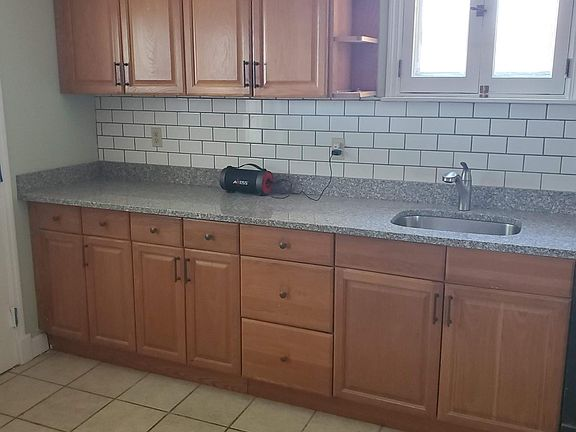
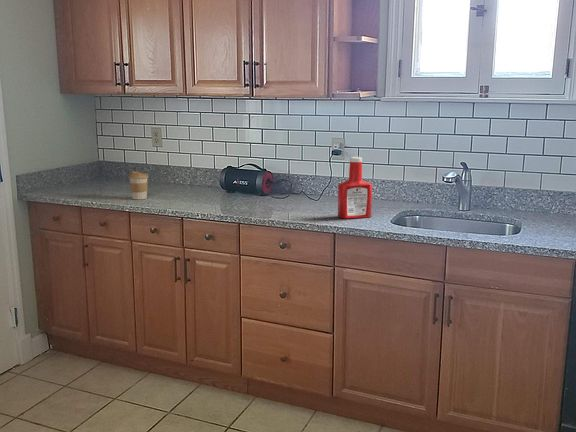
+ soap bottle [337,156,373,220]
+ coffee cup [128,171,149,200]
